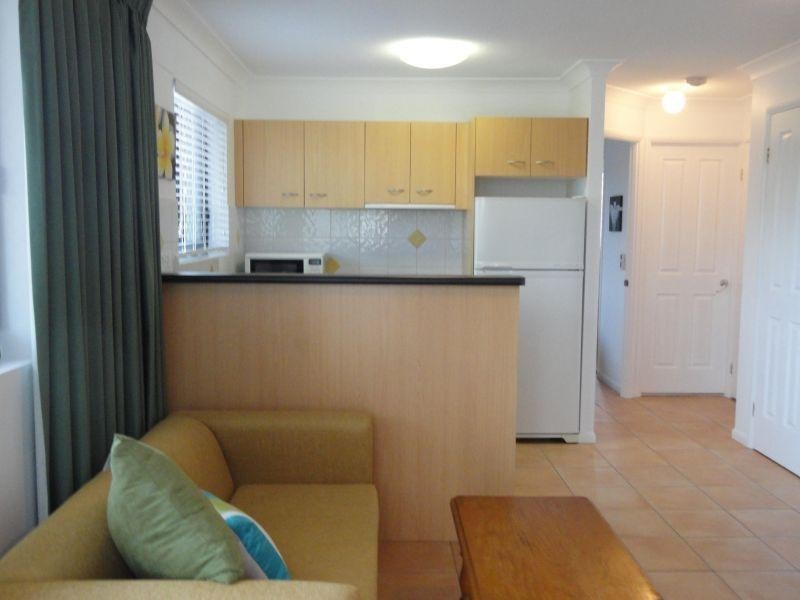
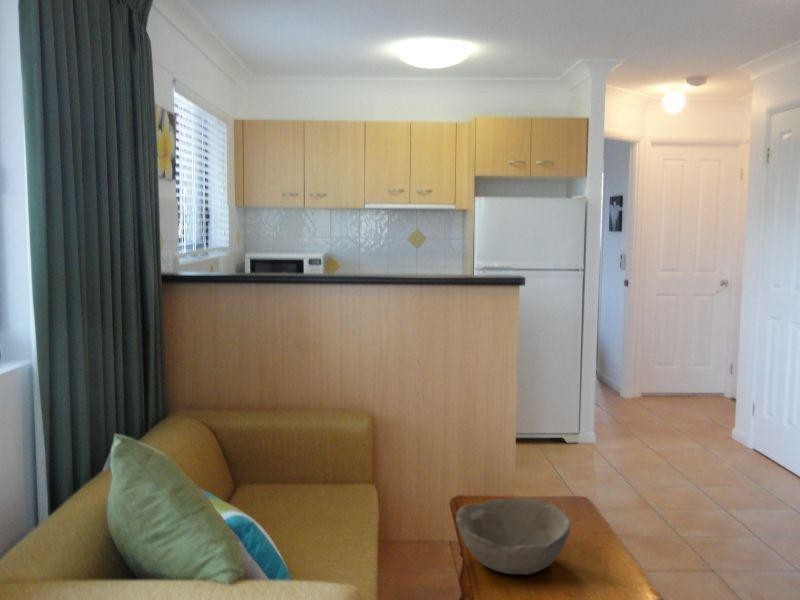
+ bowl [455,498,572,576]
